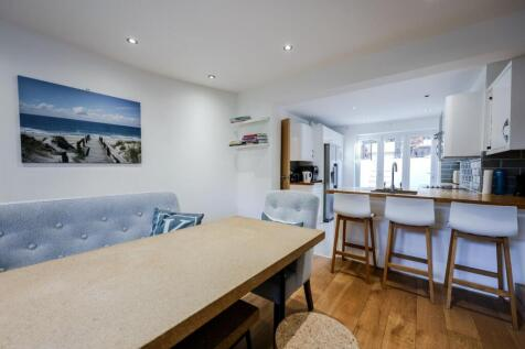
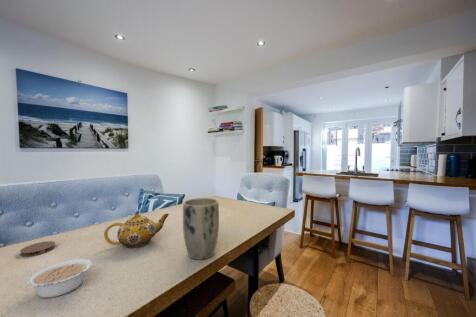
+ teapot [103,211,170,249]
+ legume [25,258,92,299]
+ plant pot [182,197,220,261]
+ coaster [19,240,56,258]
